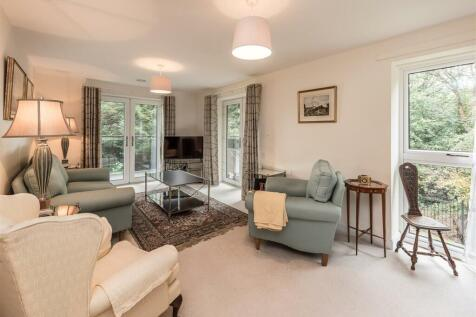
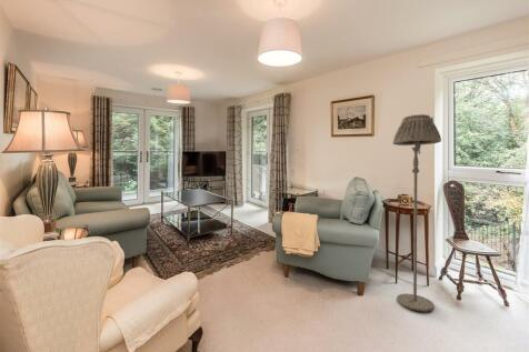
+ floor lamp [392,113,442,312]
